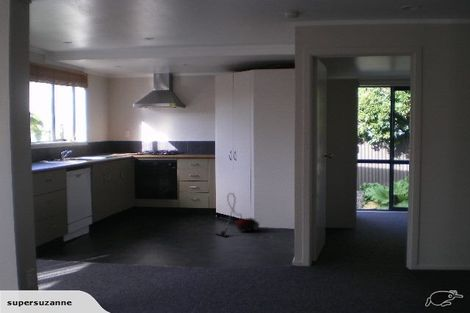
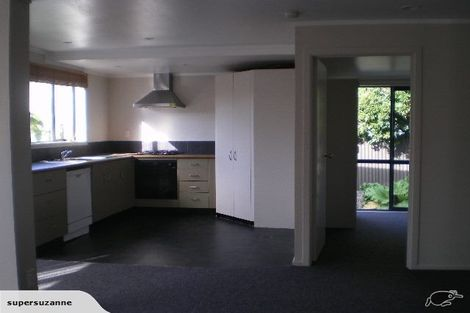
- vacuum cleaner [214,192,261,238]
